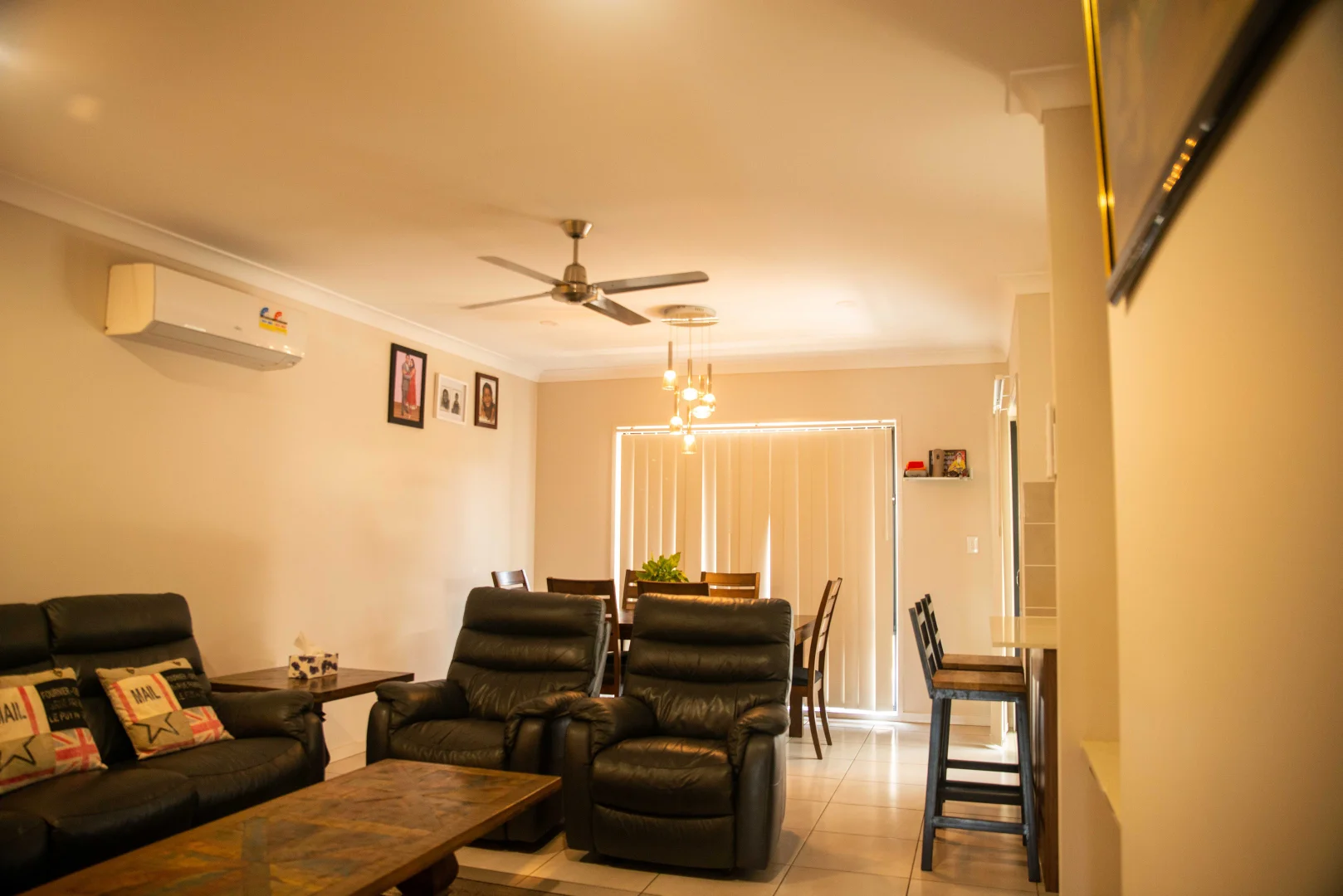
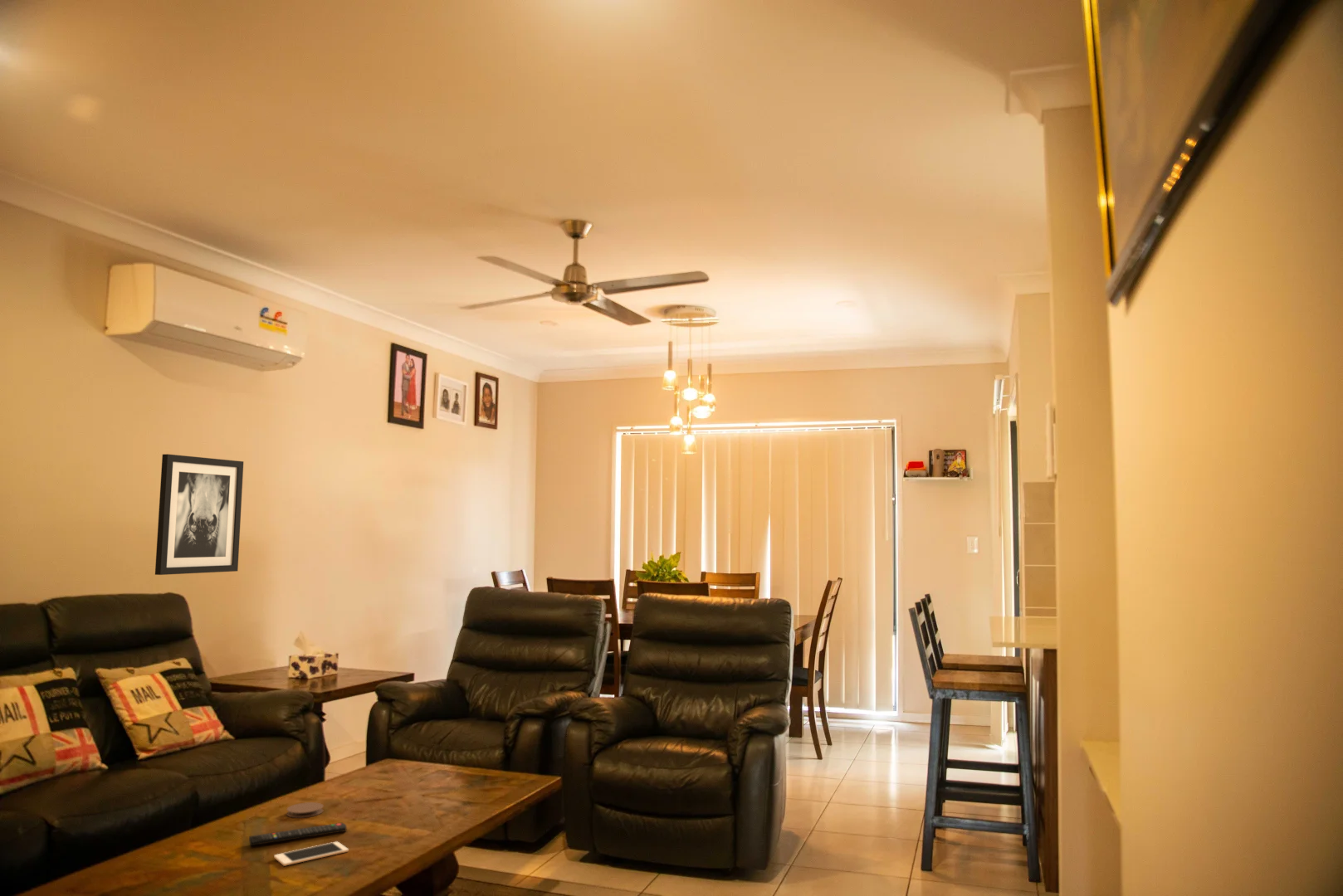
+ wall art [154,453,244,576]
+ cell phone [273,840,349,867]
+ coaster [286,801,325,819]
+ remote control [248,822,348,846]
